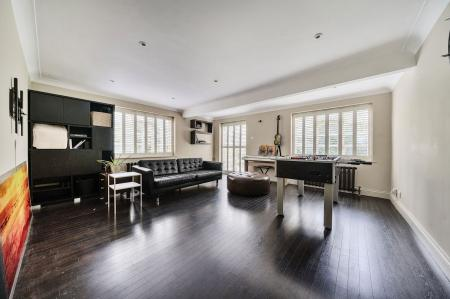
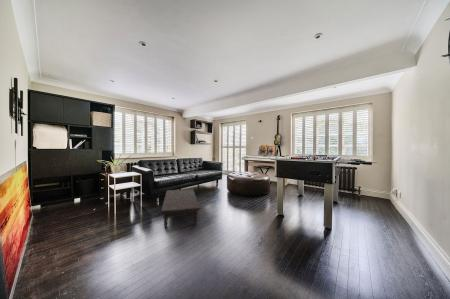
+ coffee table [160,188,201,229]
